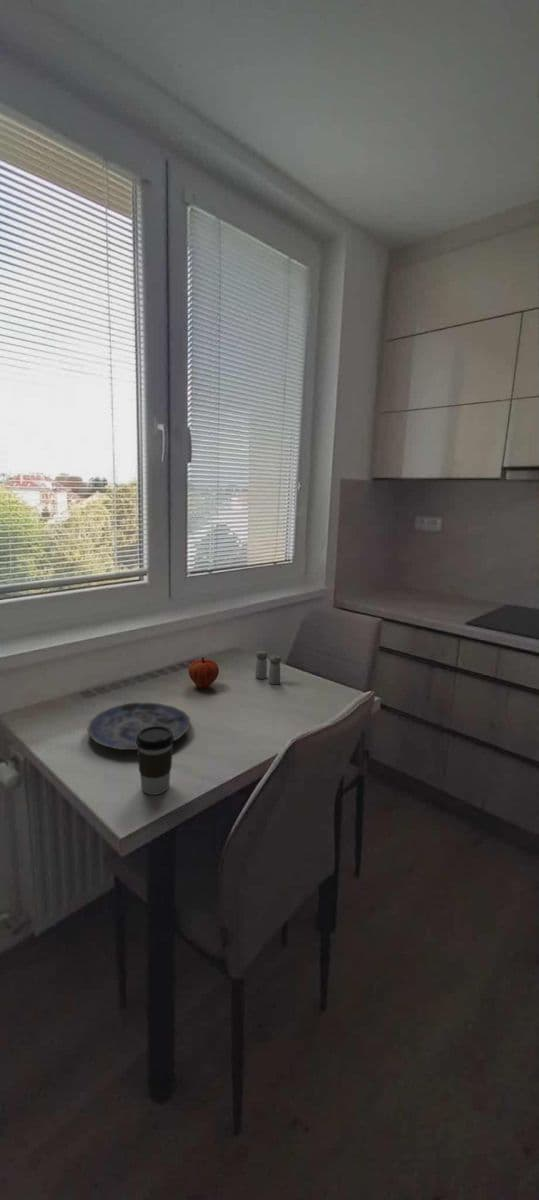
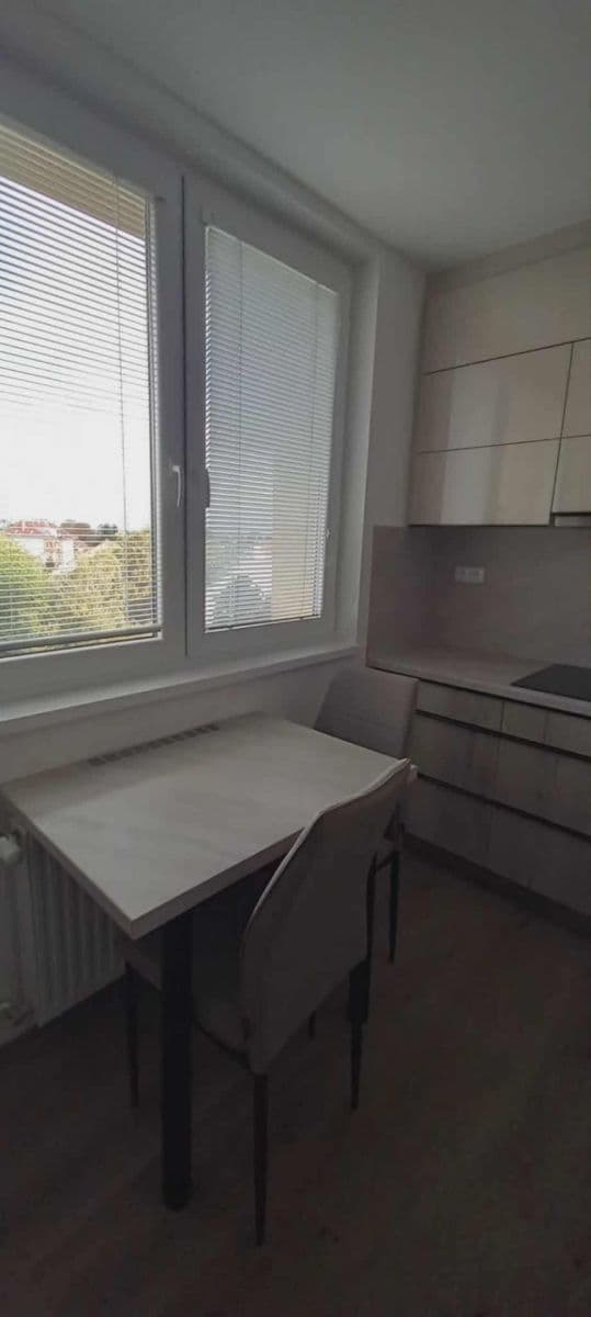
- salt and pepper shaker [254,650,282,685]
- coffee cup [136,726,174,796]
- fruit [188,656,220,689]
- plate [86,701,191,751]
